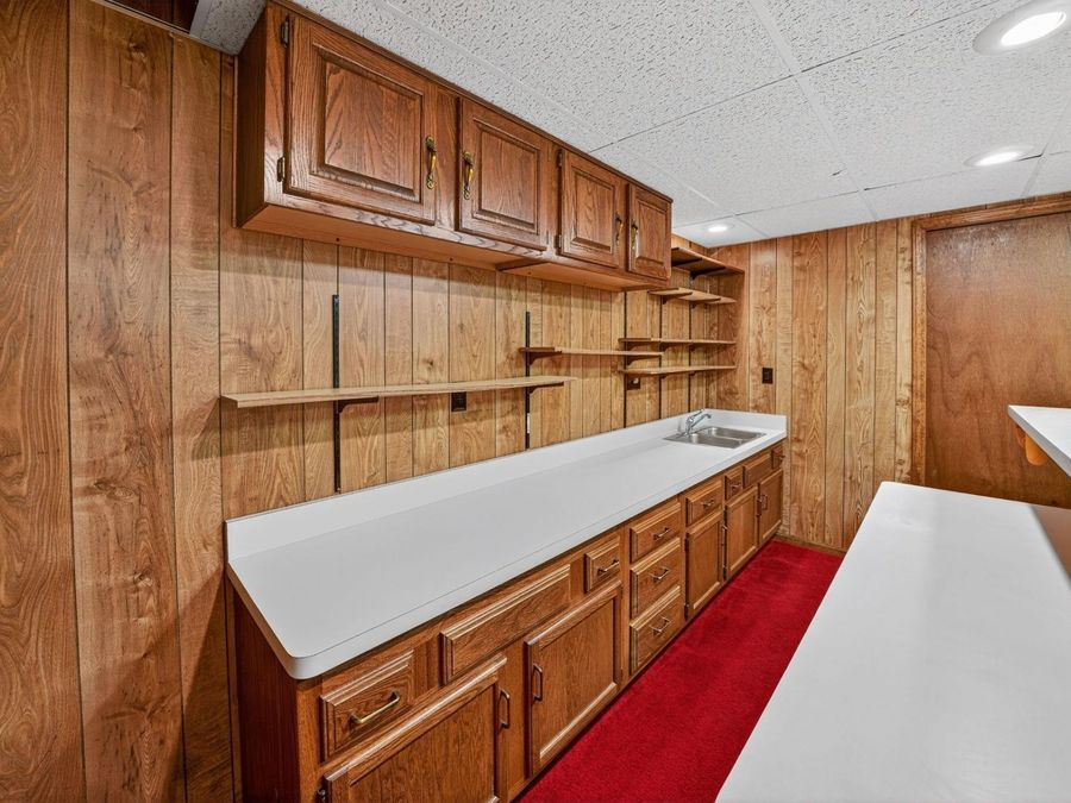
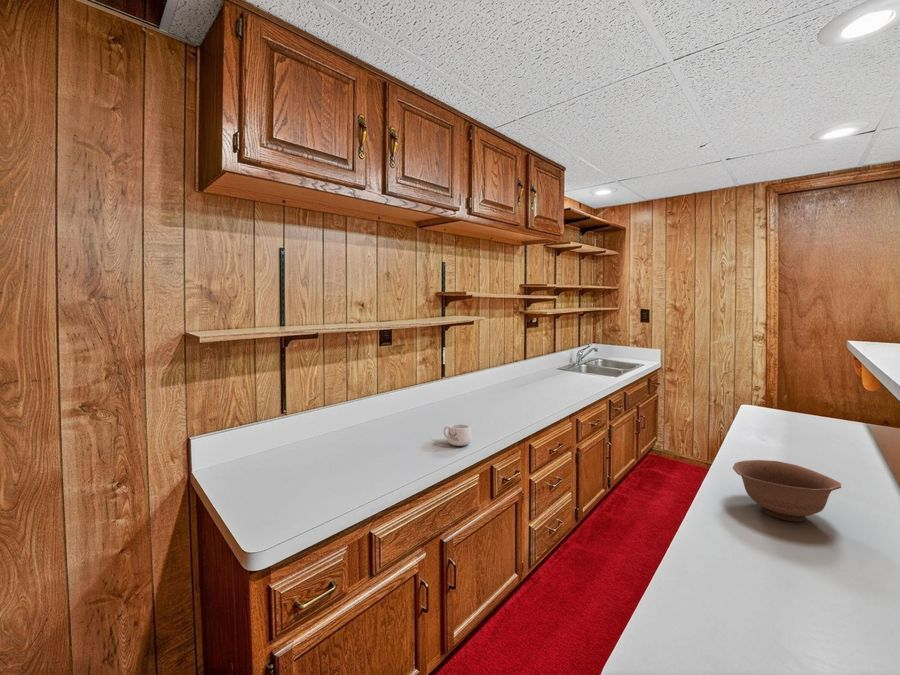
+ bowl [732,459,842,522]
+ mug [442,423,473,447]
